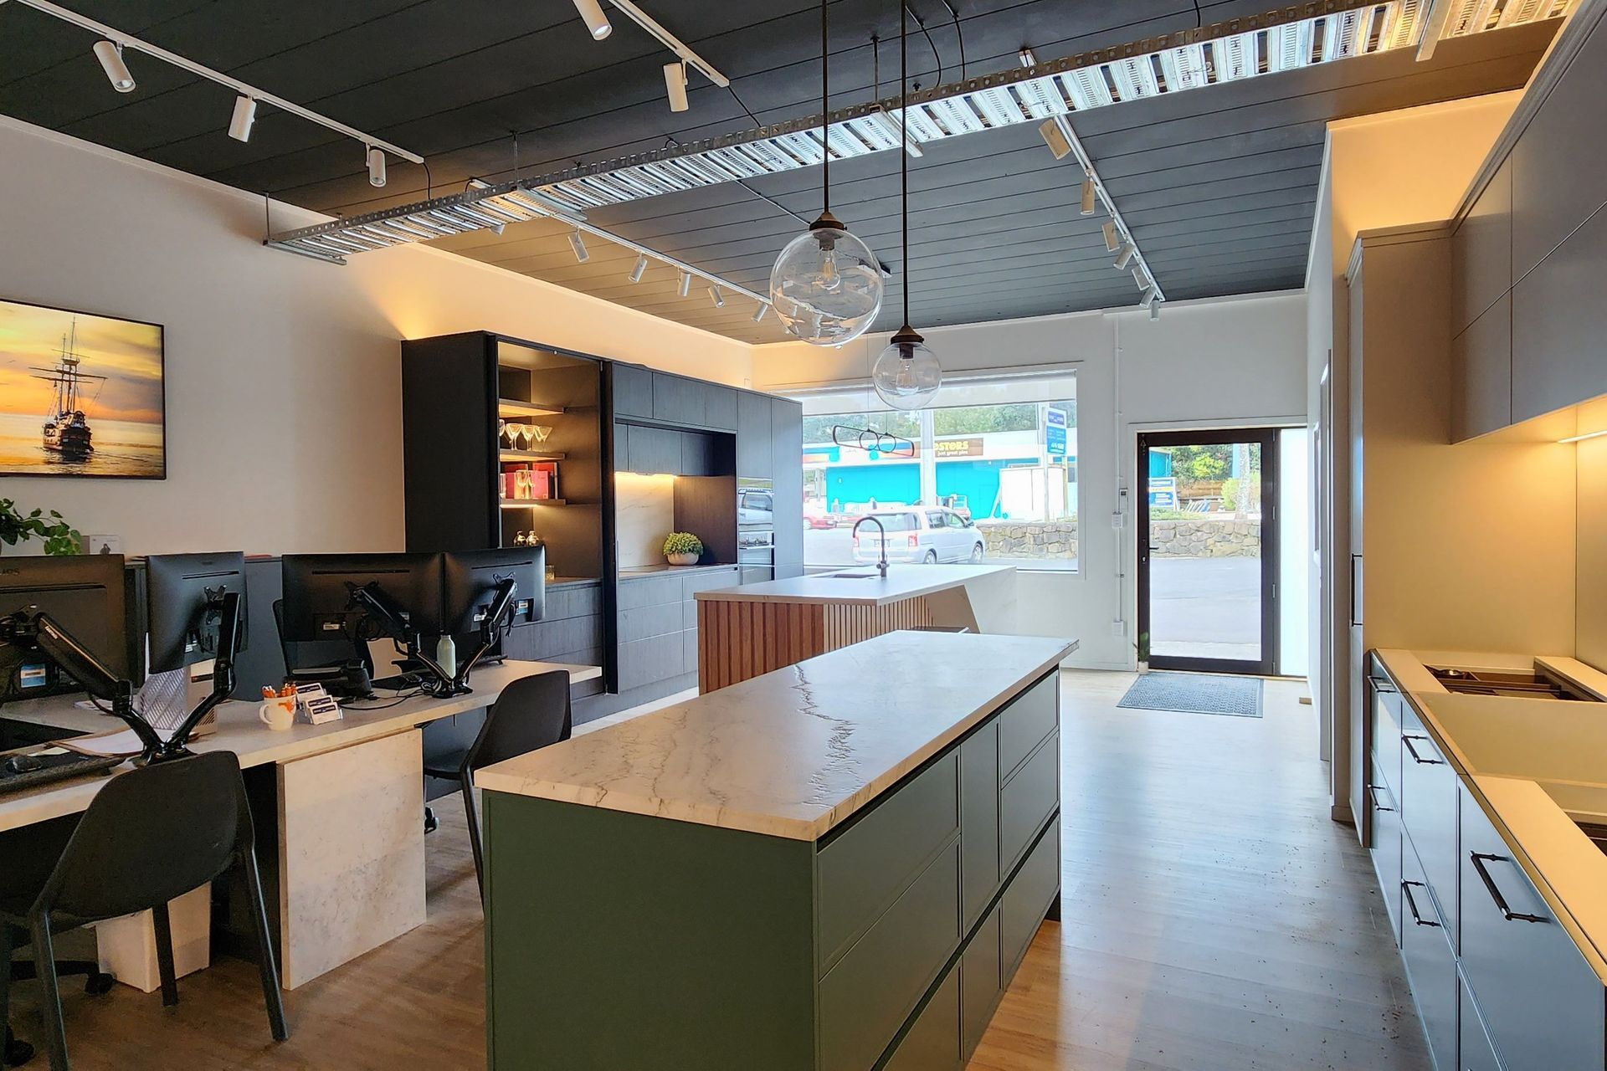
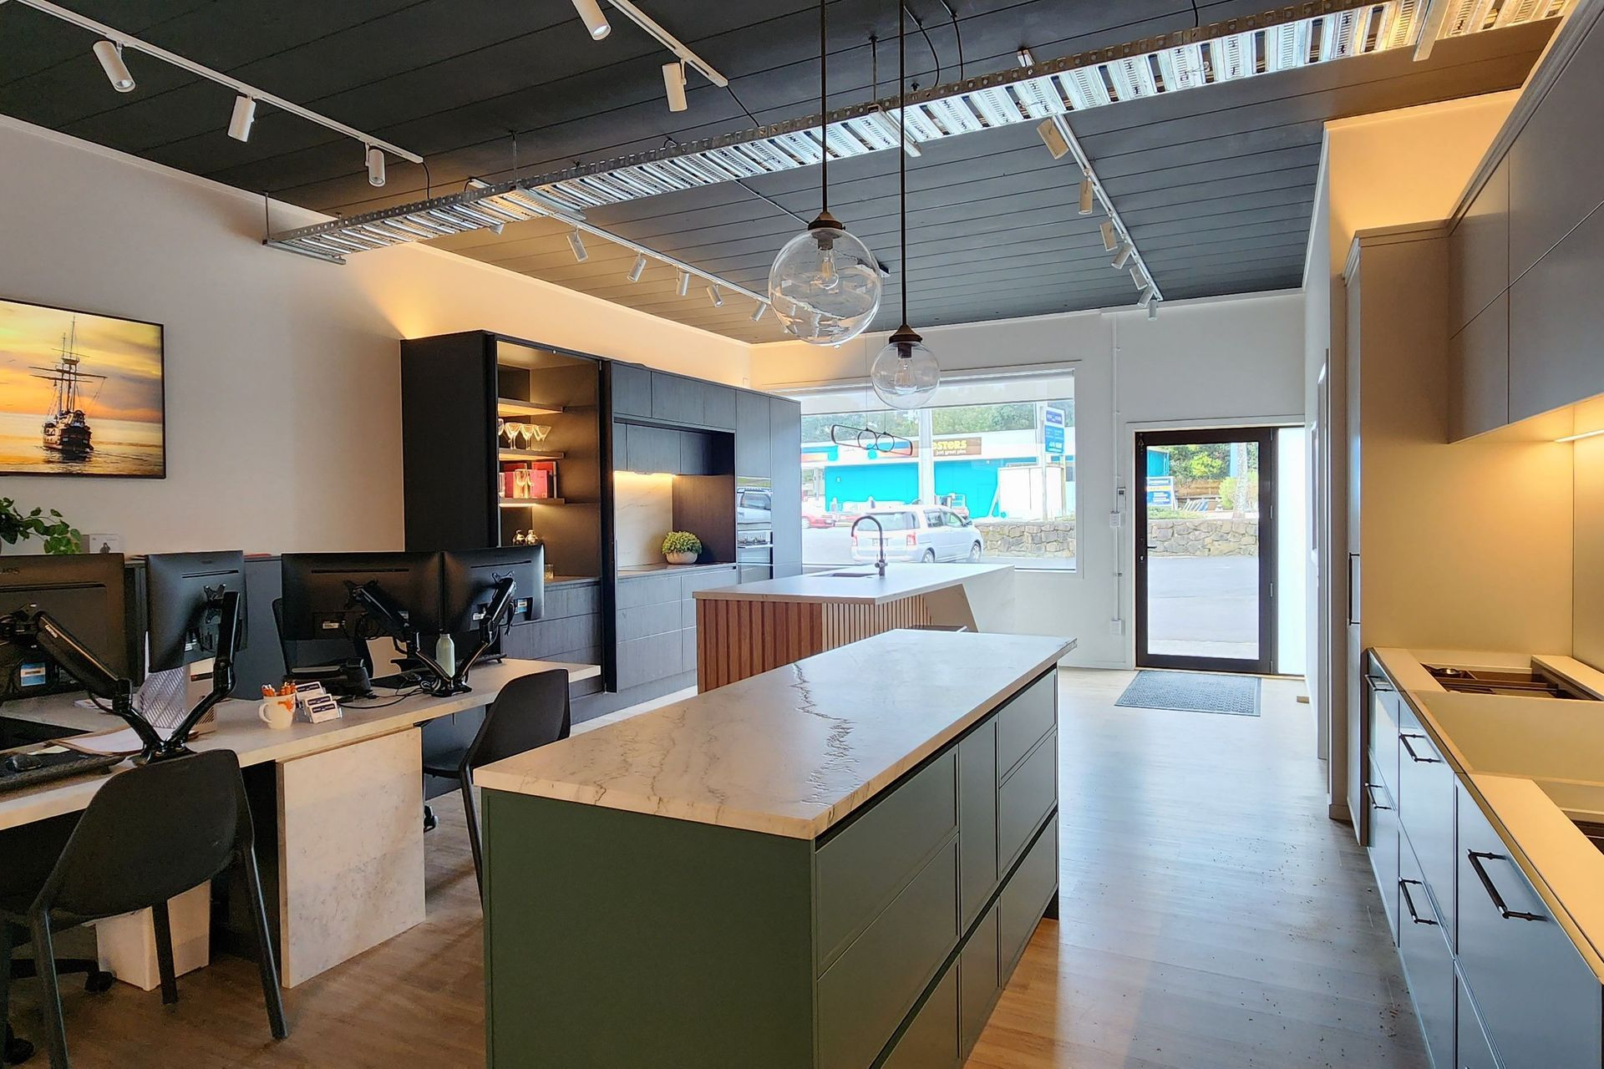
- potted plant [1131,631,1154,677]
